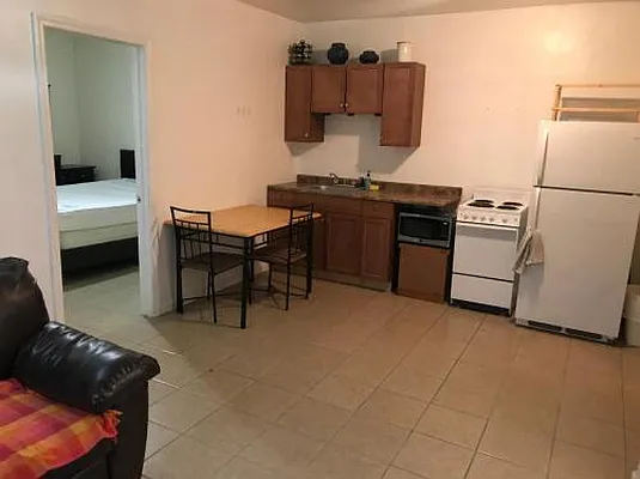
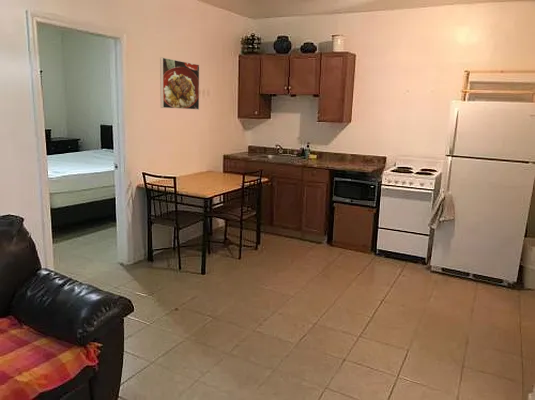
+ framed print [159,57,200,111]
